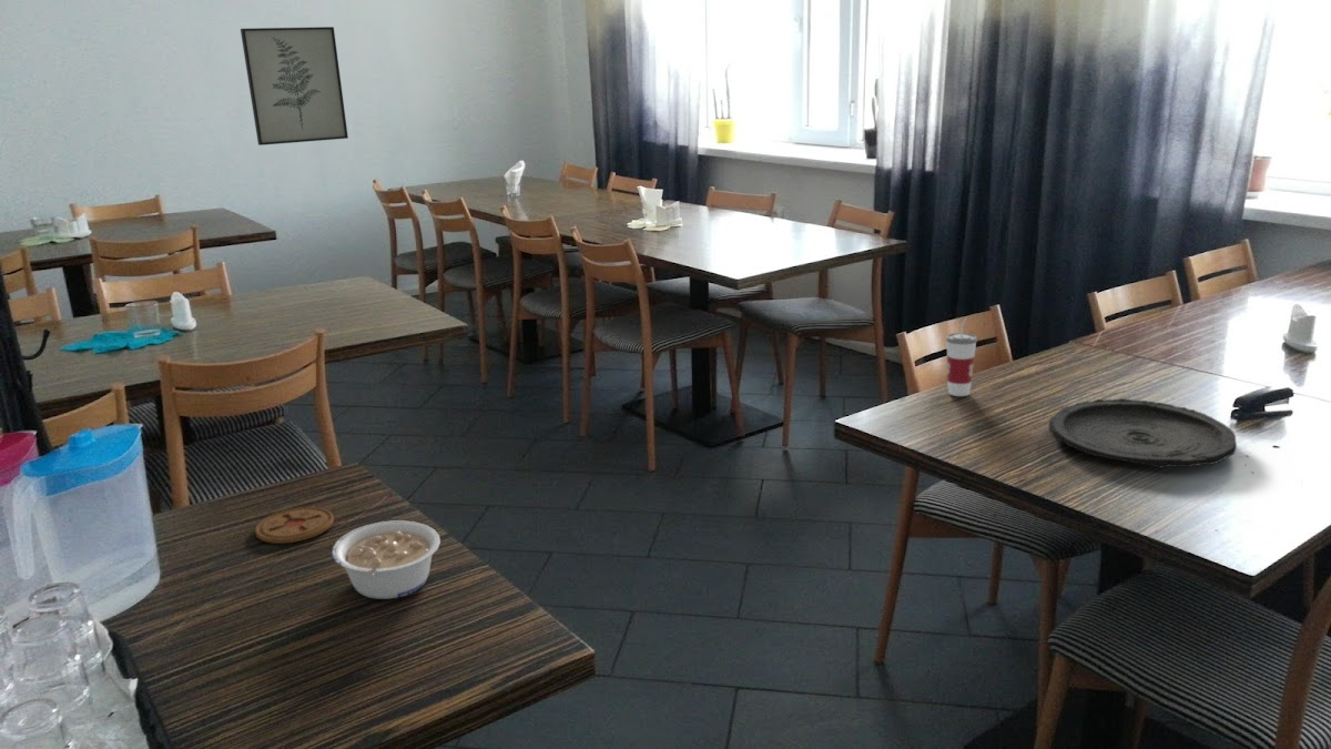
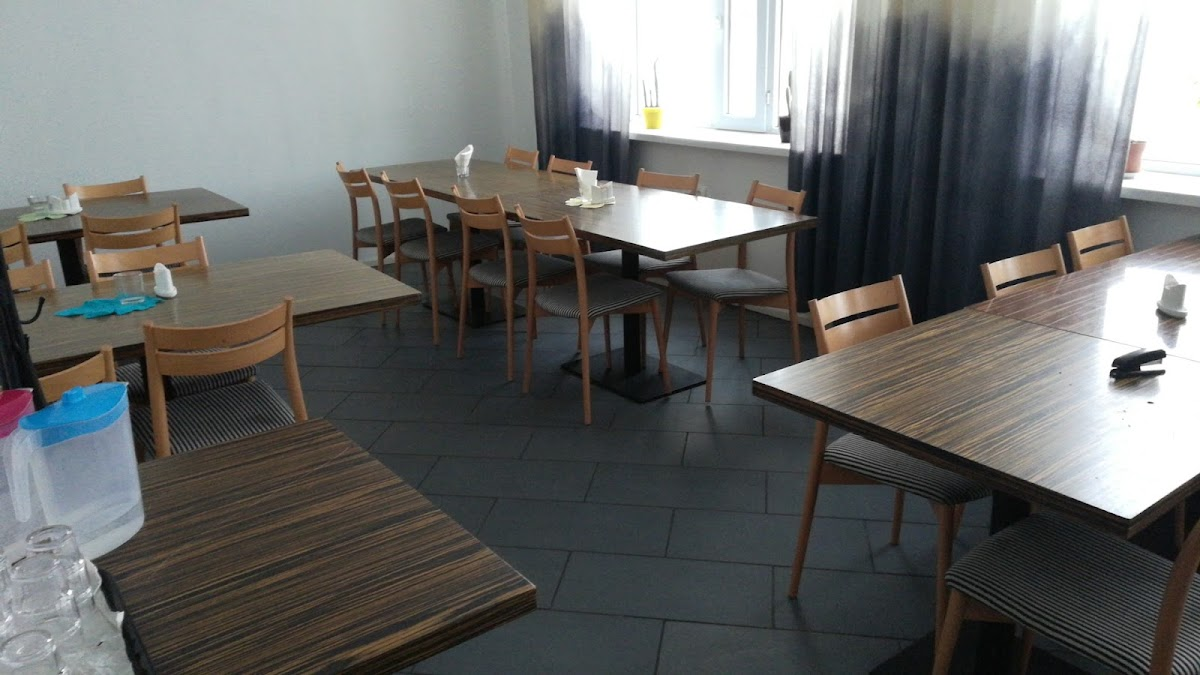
- cup [945,316,978,397]
- legume [331,520,441,600]
- coaster [254,506,335,545]
- wall art [240,26,349,146]
- plate [1047,397,1238,469]
